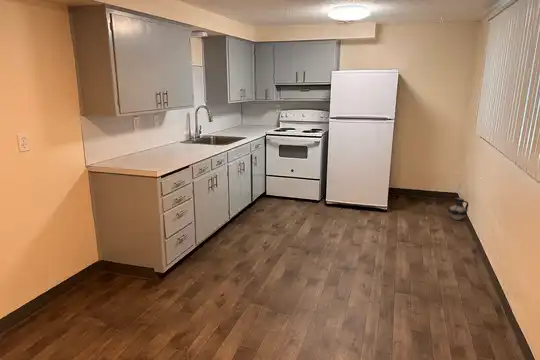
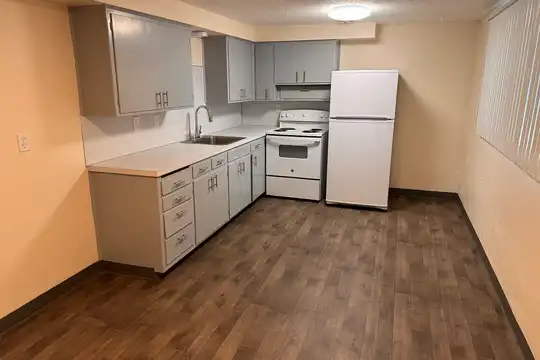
- ceramic jug [447,197,469,221]
